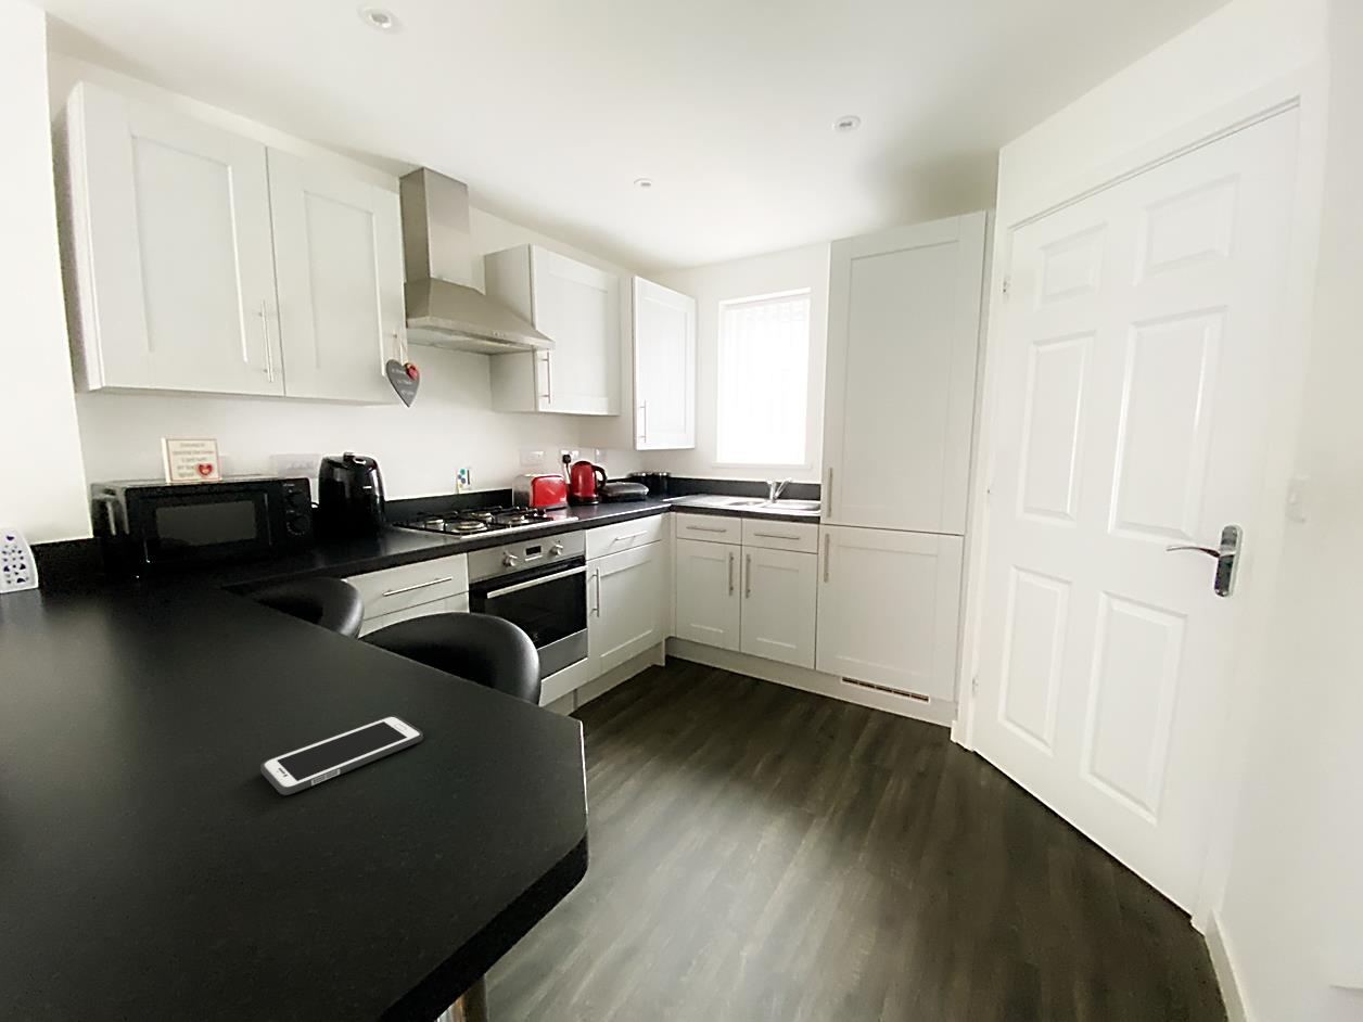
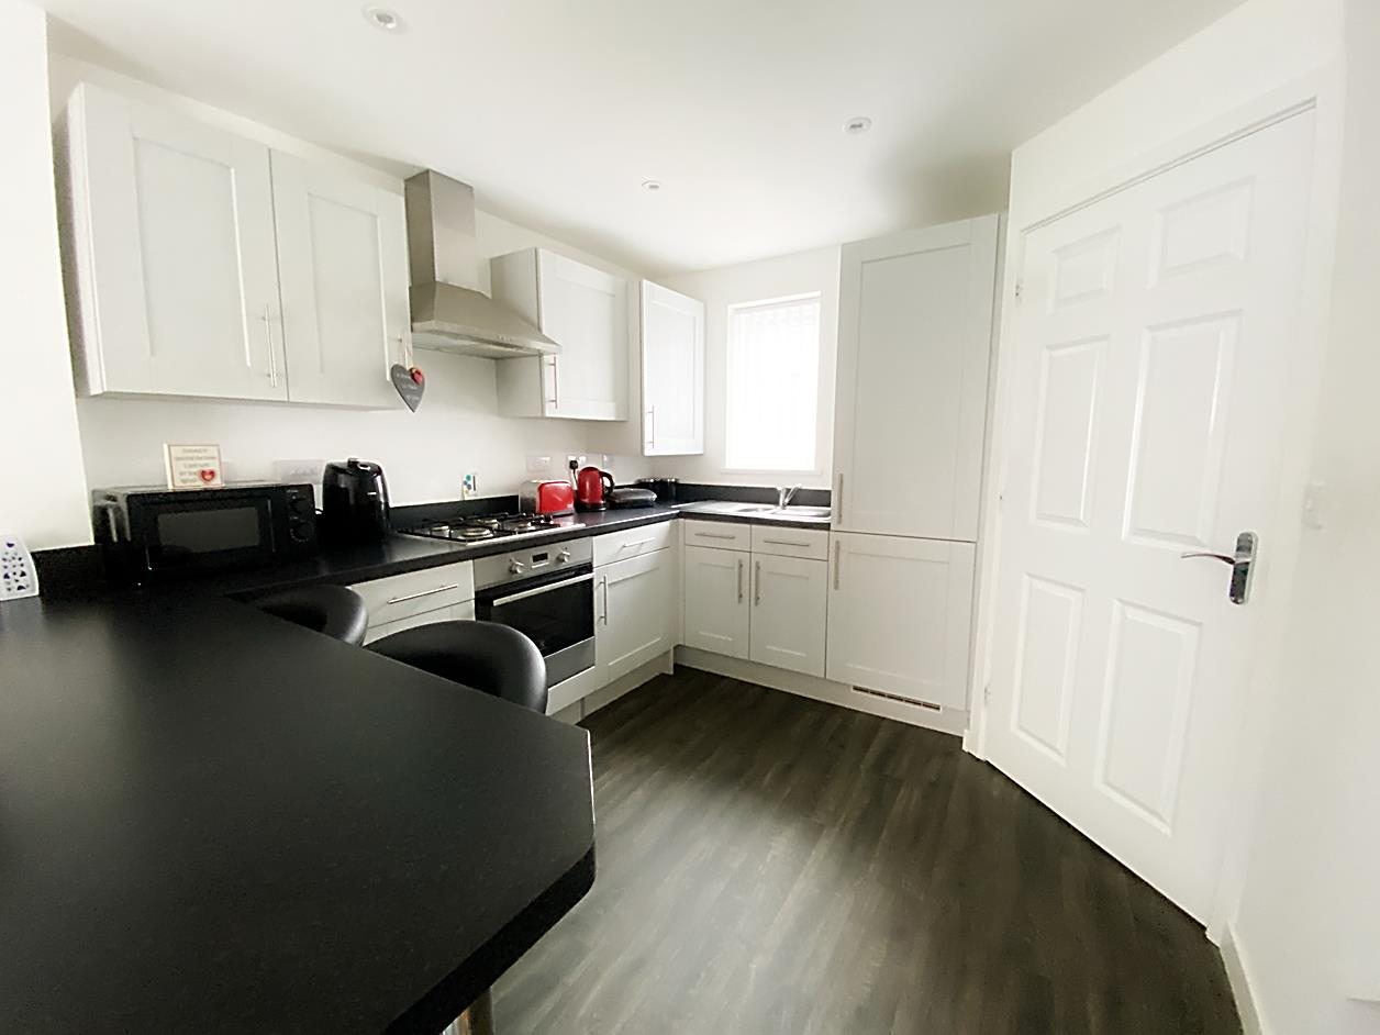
- cell phone [259,715,424,796]
